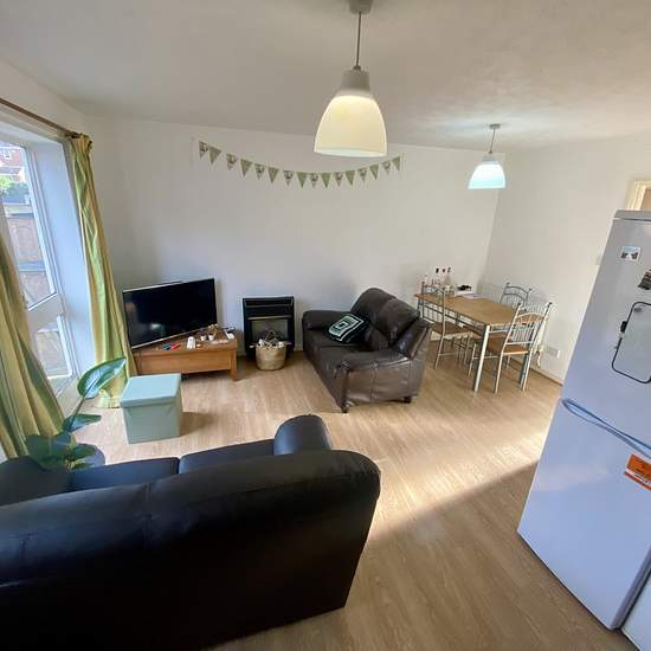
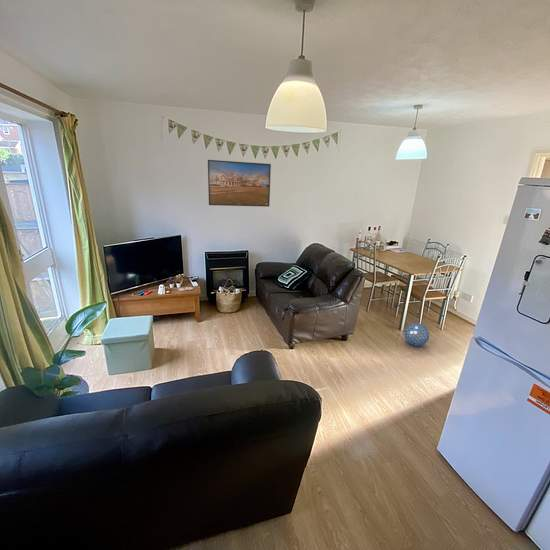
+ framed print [207,159,272,208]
+ ball [403,322,430,347]
